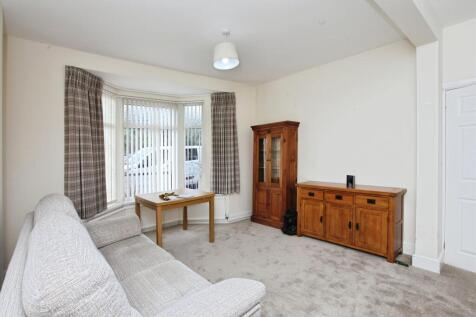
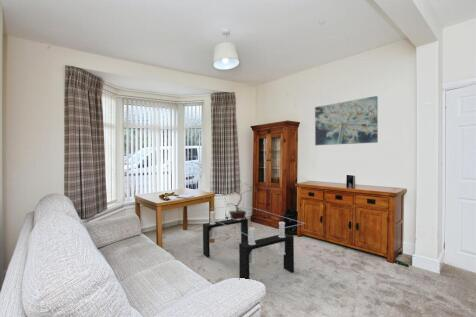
+ potted plant [225,178,258,220]
+ wall art [314,95,379,146]
+ coffee table [196,204,306,280]
